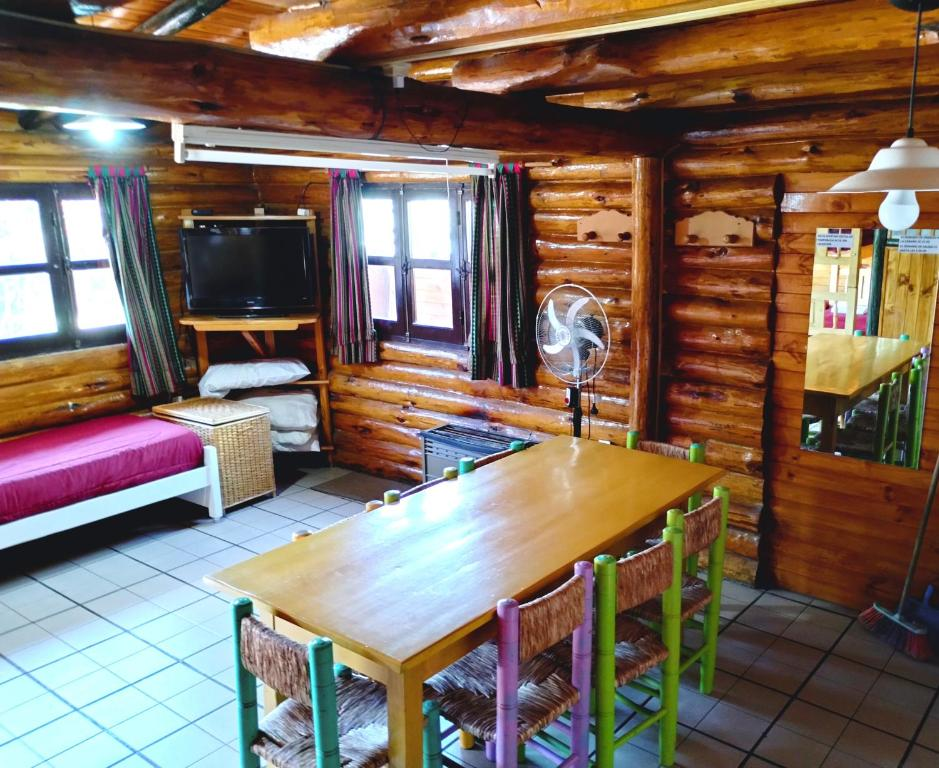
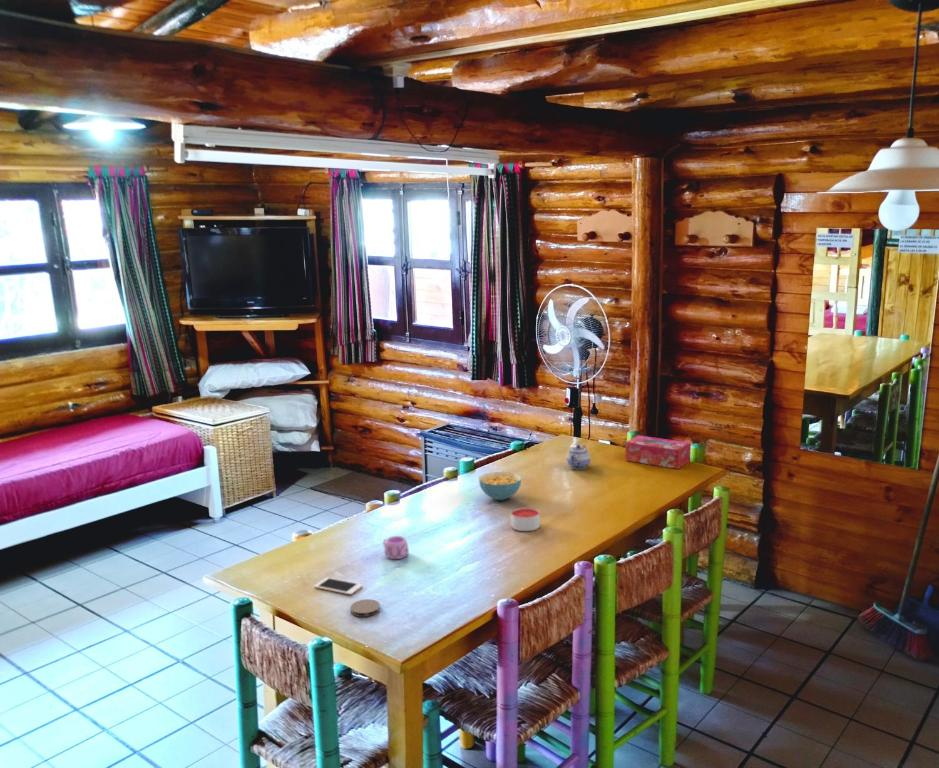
+ coaster [349,598,381,618]
+ candle [510,507,541,532]
+ teapot [566,444,591,470]
+ cereal bowl [478,471,522,501]
+ mug [382,535,410,560]
+ cell phone [313,577,364,596]
+ tissue box [624,434,691,470]
